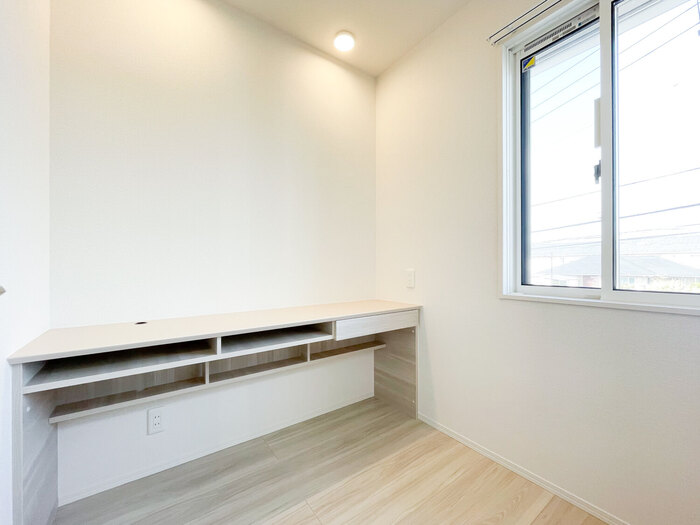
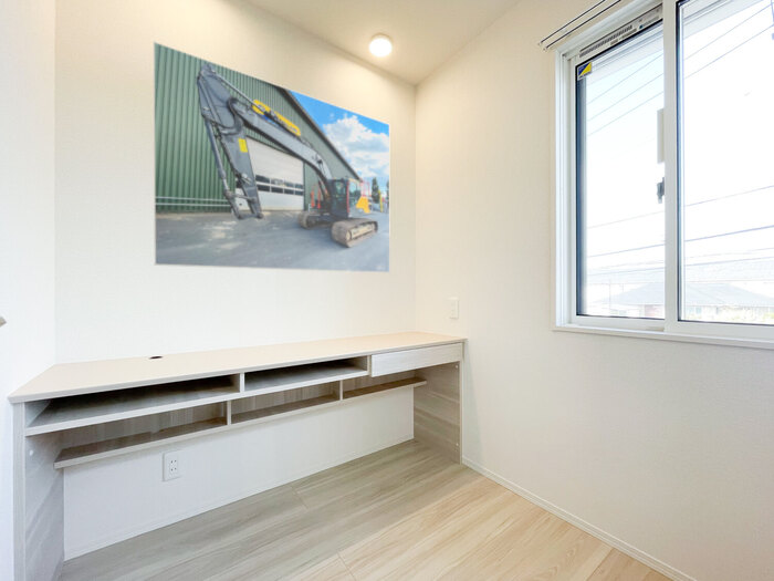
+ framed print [153,41,391,274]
